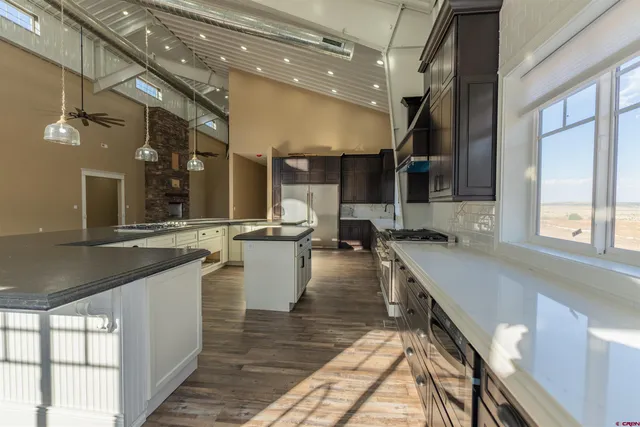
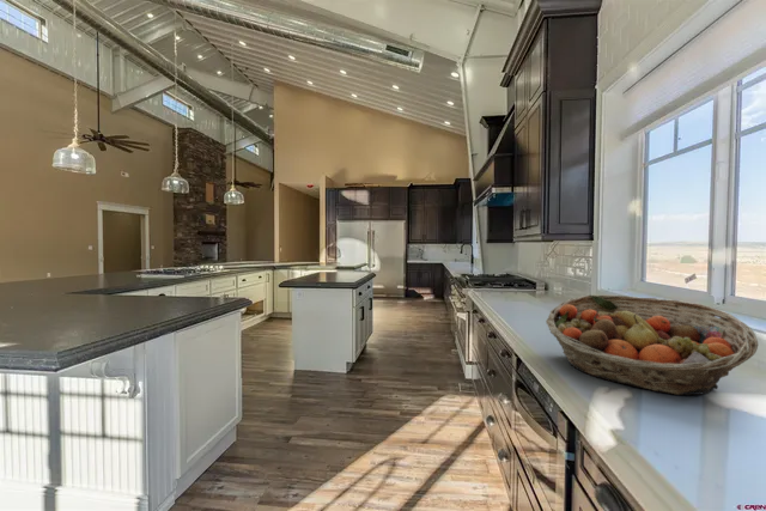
+ fruit basket [545,293,759,396]
